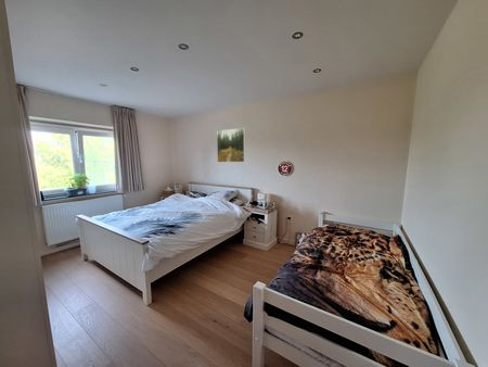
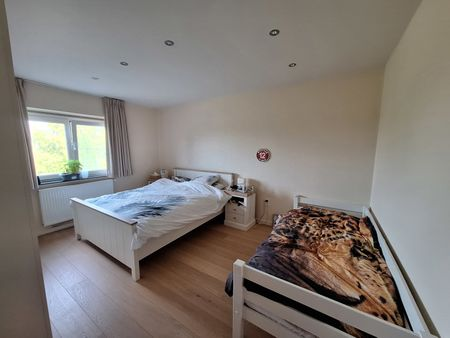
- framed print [216,127,246,163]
